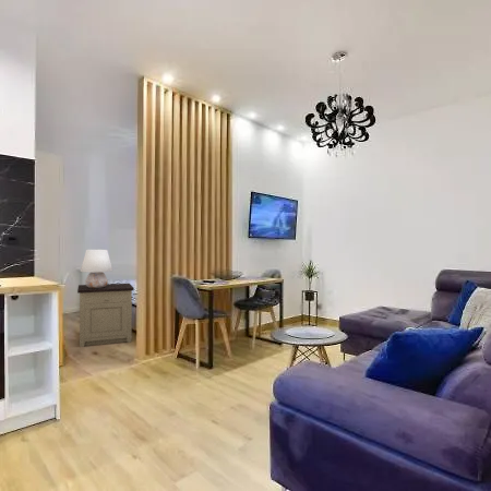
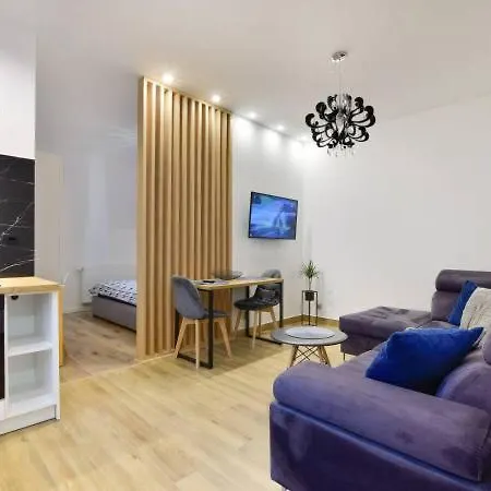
- nightstand [76,283,135,348]
- table lamp [80,249,113,289]
